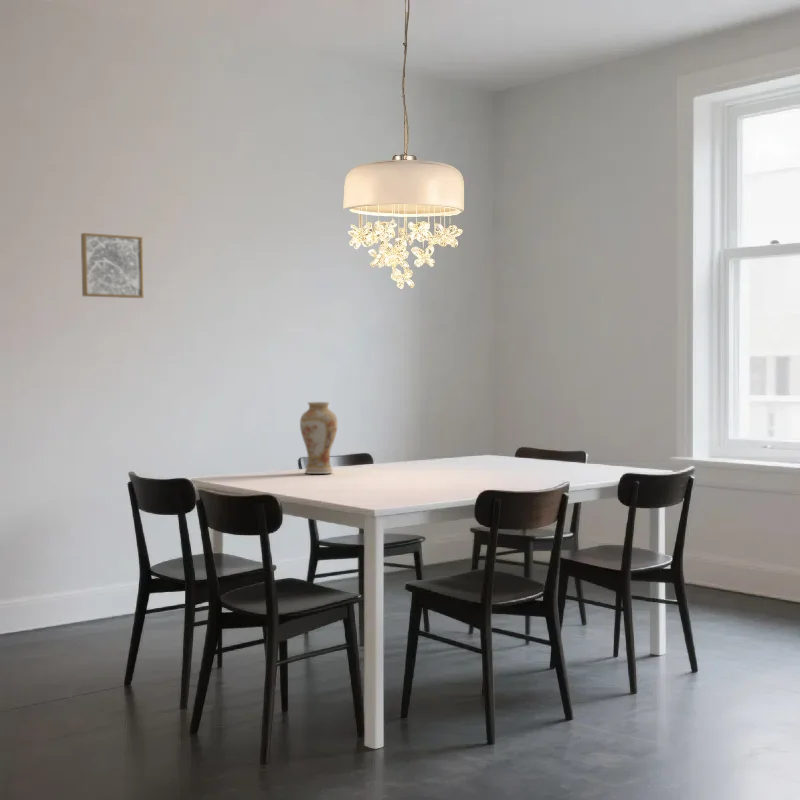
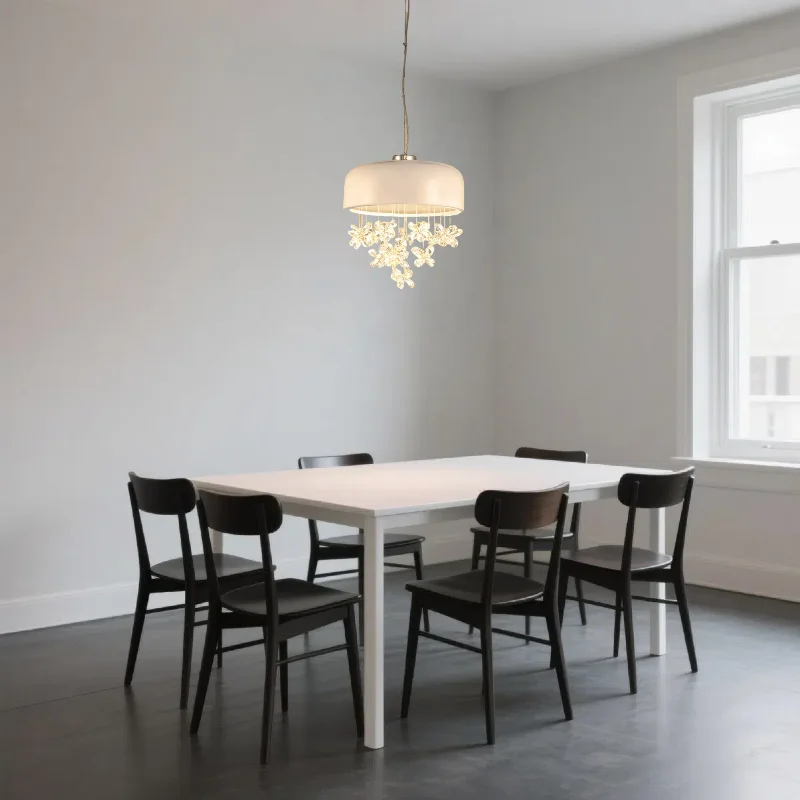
- vase [299,401,339,475]
- wall art [80,232,145,299]
